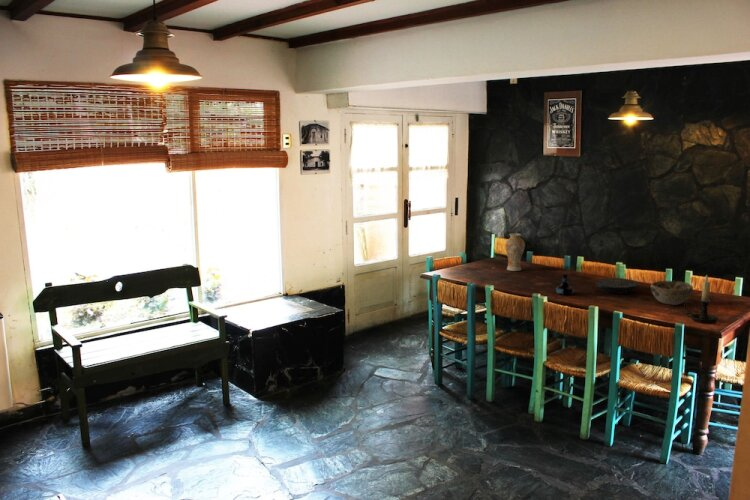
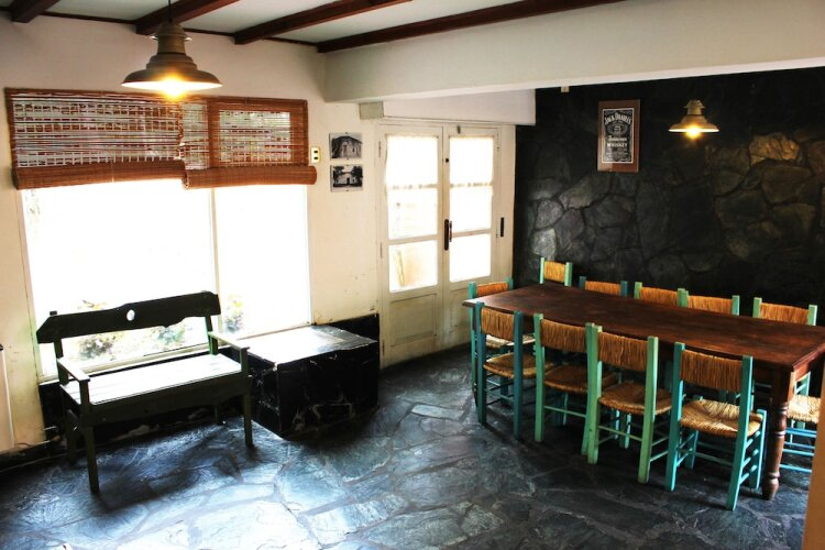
- plate [595,277,639,295]
- vase [504,232,526,272]
- candle holder [683,274,719,324]
- tequila bottle [555,273,574,296]
- decorative bowl [650,280,694,306]
